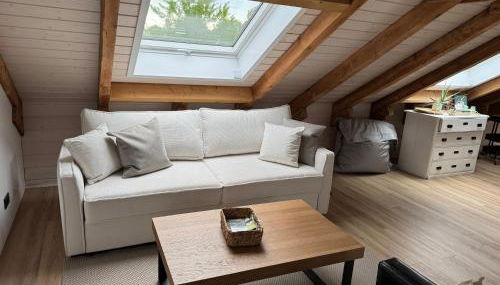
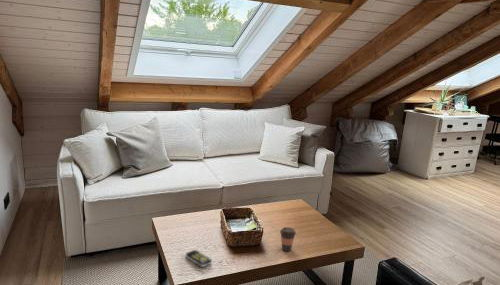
+ remote control [185,249,213,268]
+ coffee cup [279,226,297,252]
